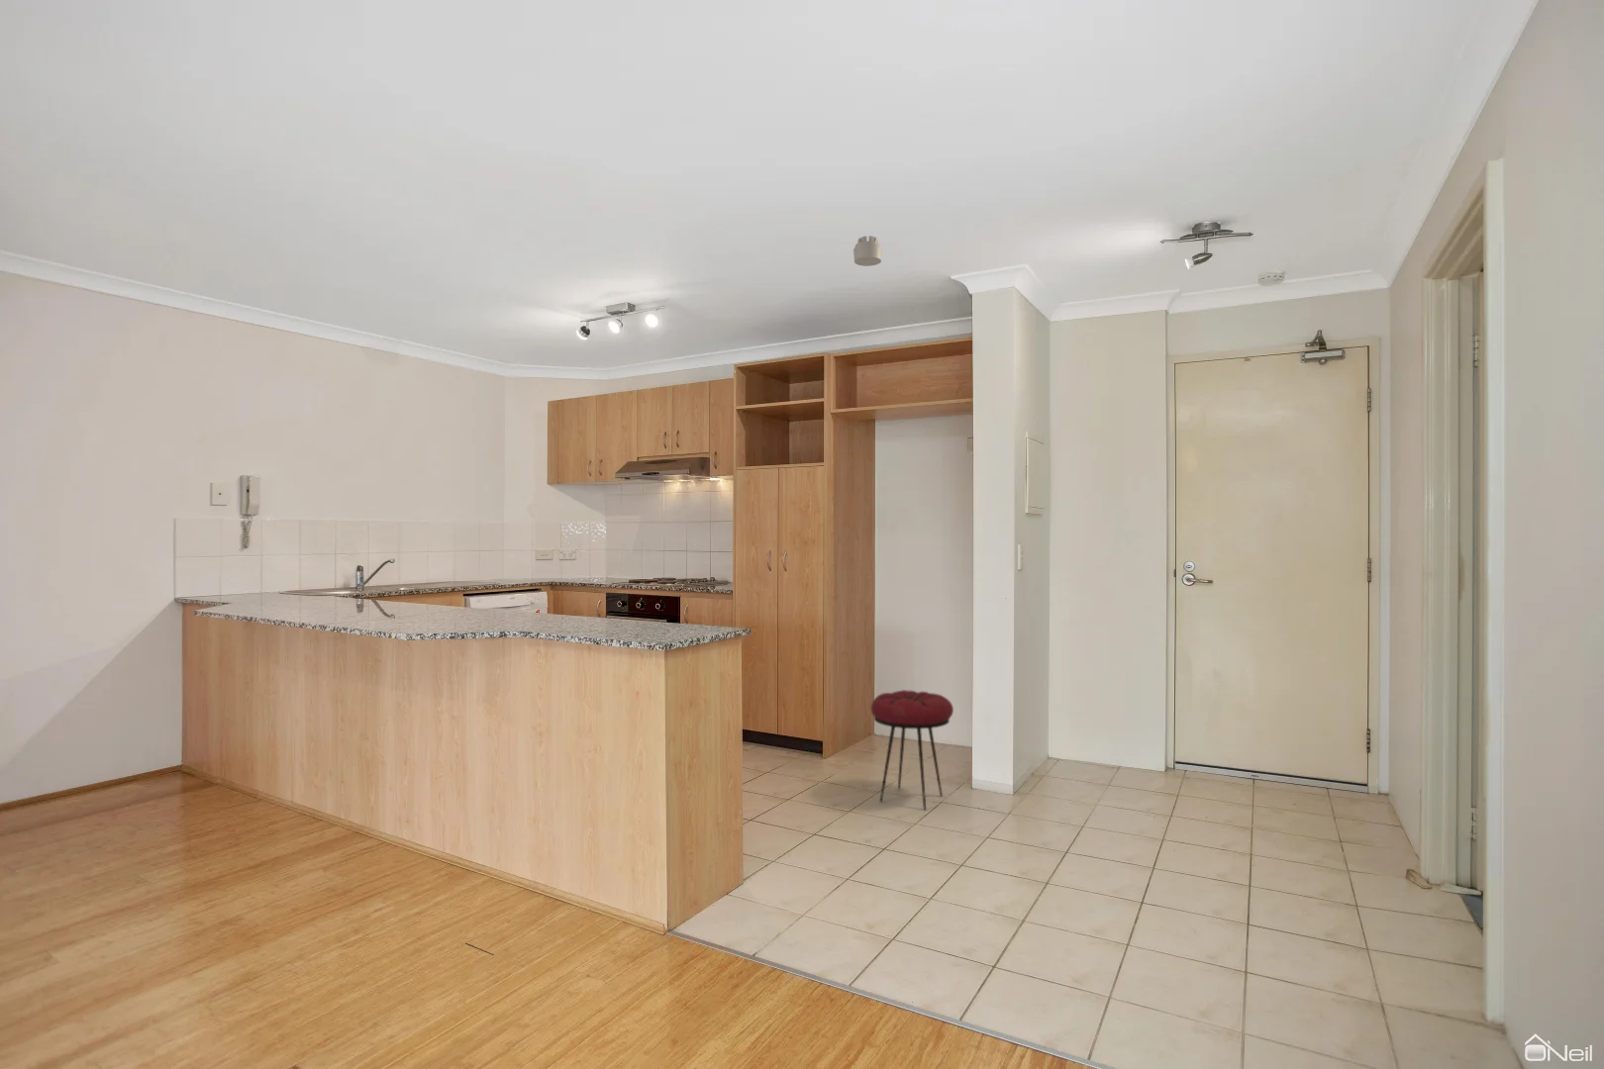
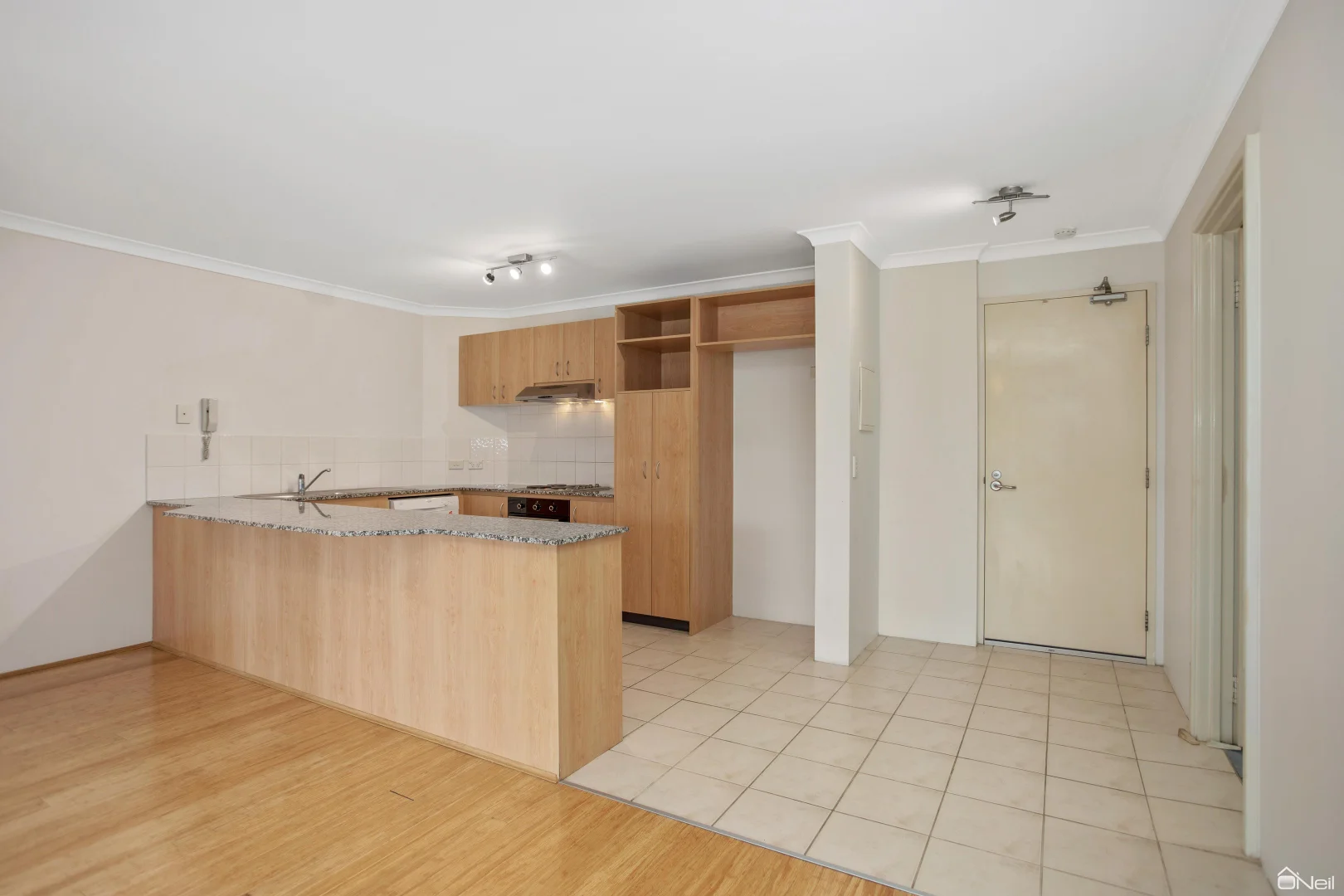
- smoke detector [852,235,883,267]
- stool [870,688,955,810]
